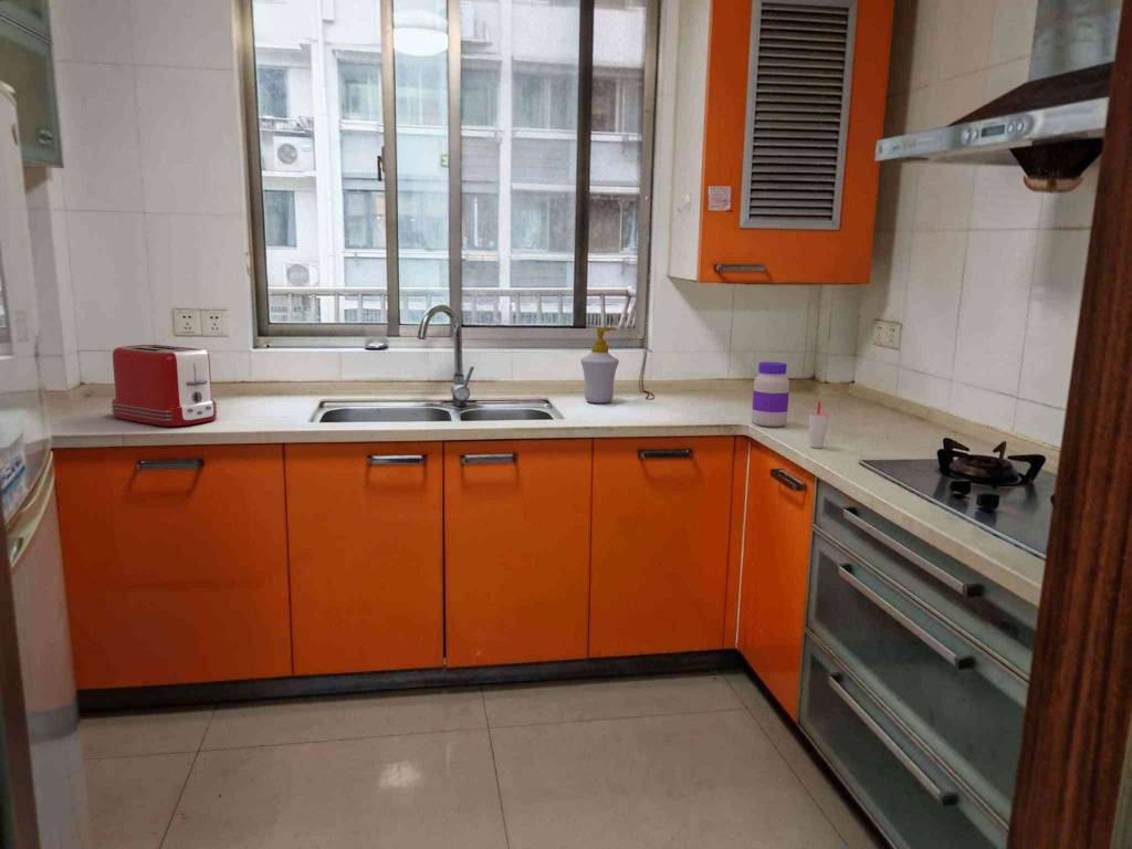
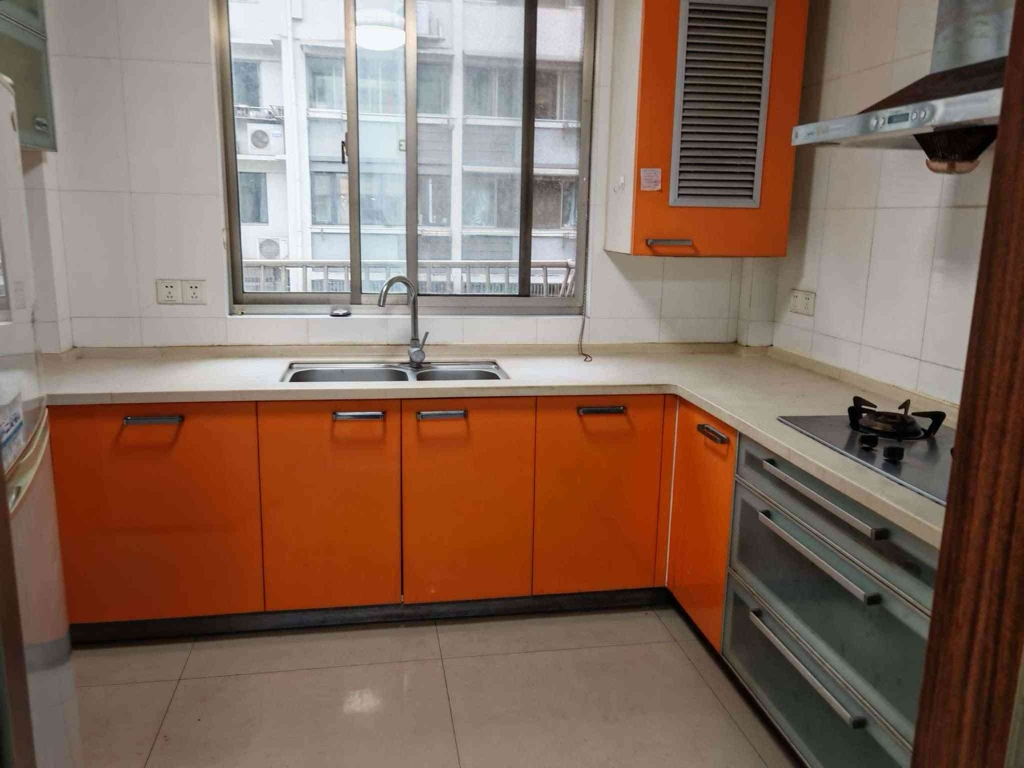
- soap bottle [579,325,620,405]
- jar [751,360,790,428]
- toaster [109,344,219,427]
- cup [807,400,830,449]
